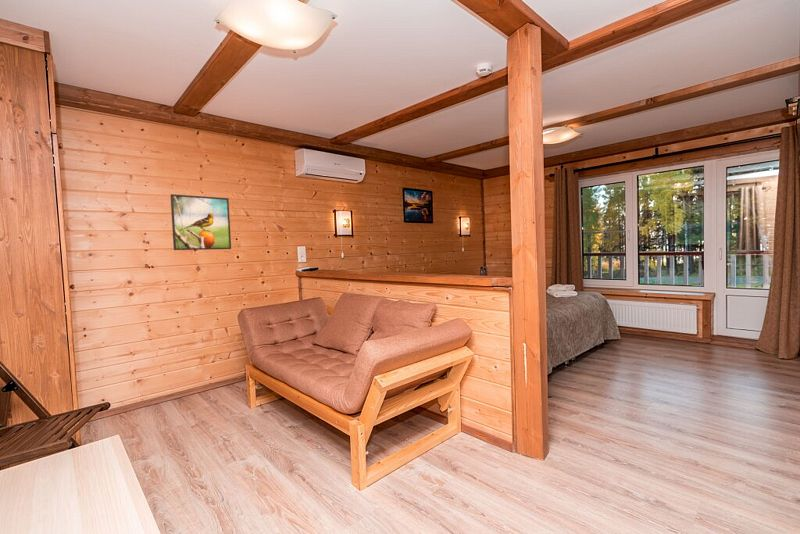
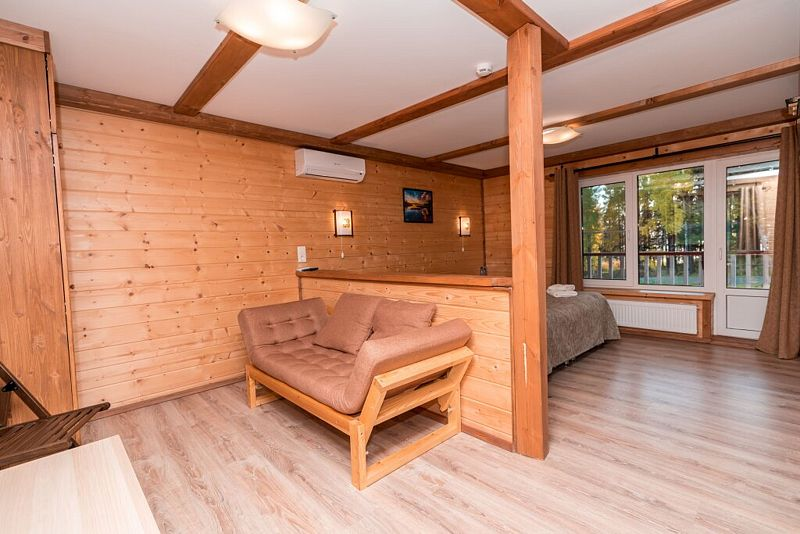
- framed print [170,193,232,251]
